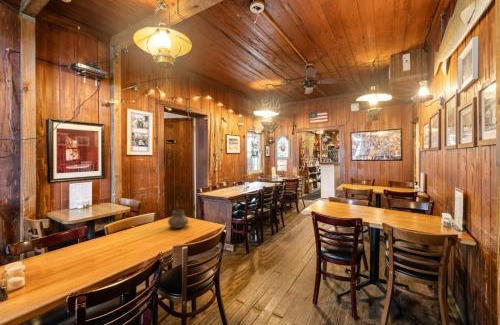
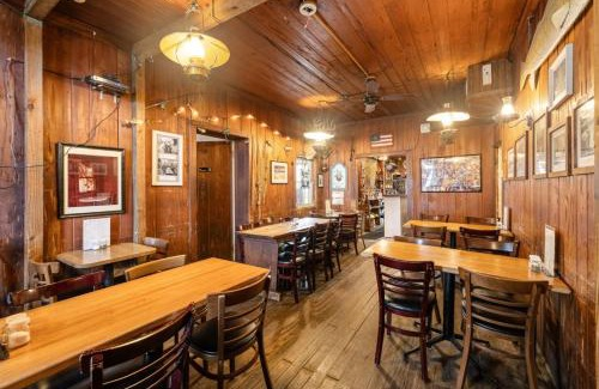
- vase [167,209,189,229]
